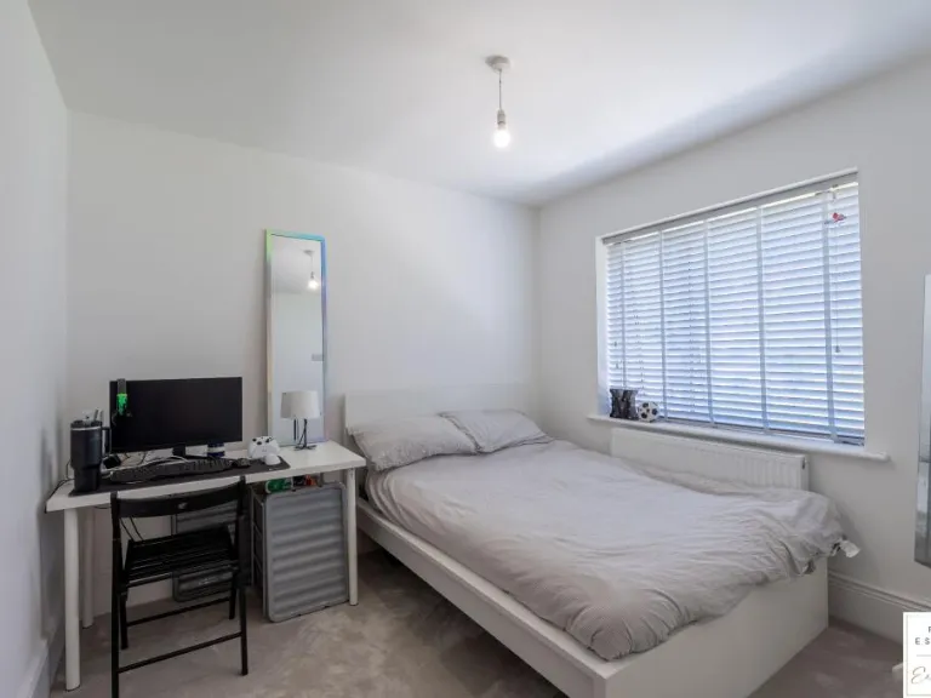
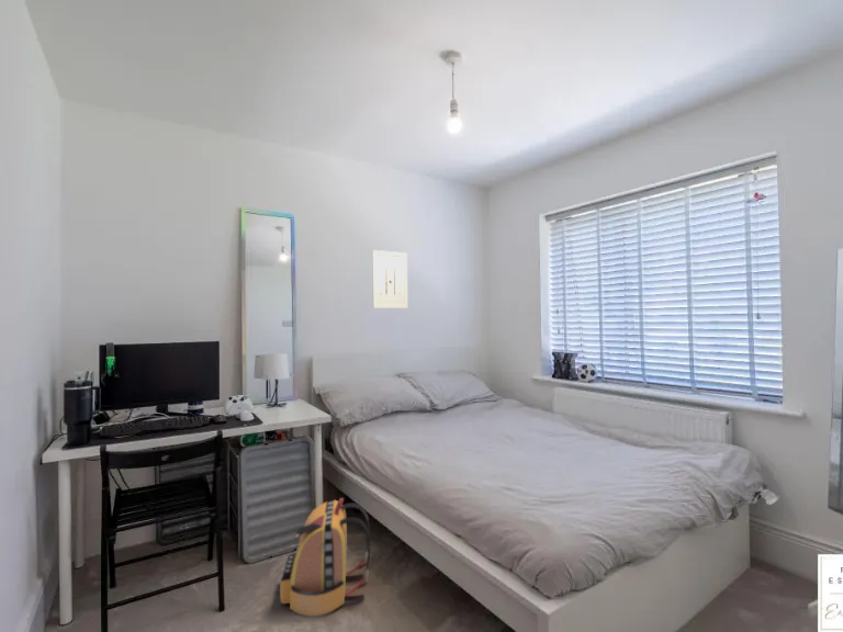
+ wall art [371,249,408,309]
+ backpack [279,497,371,618]
